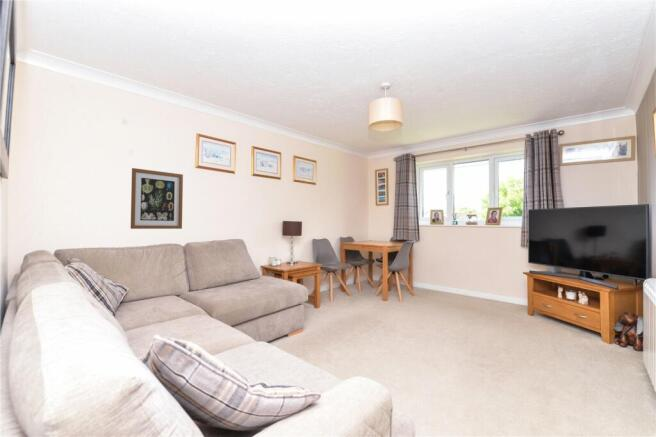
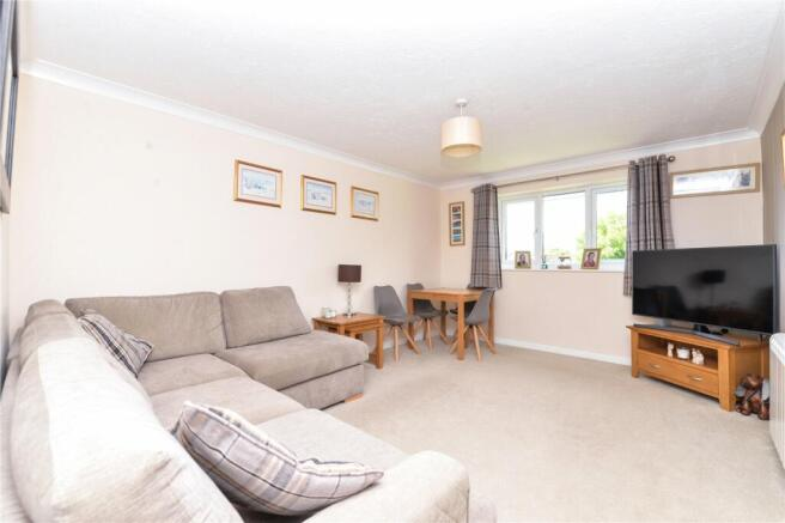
- wall art [130,167,184,230]
